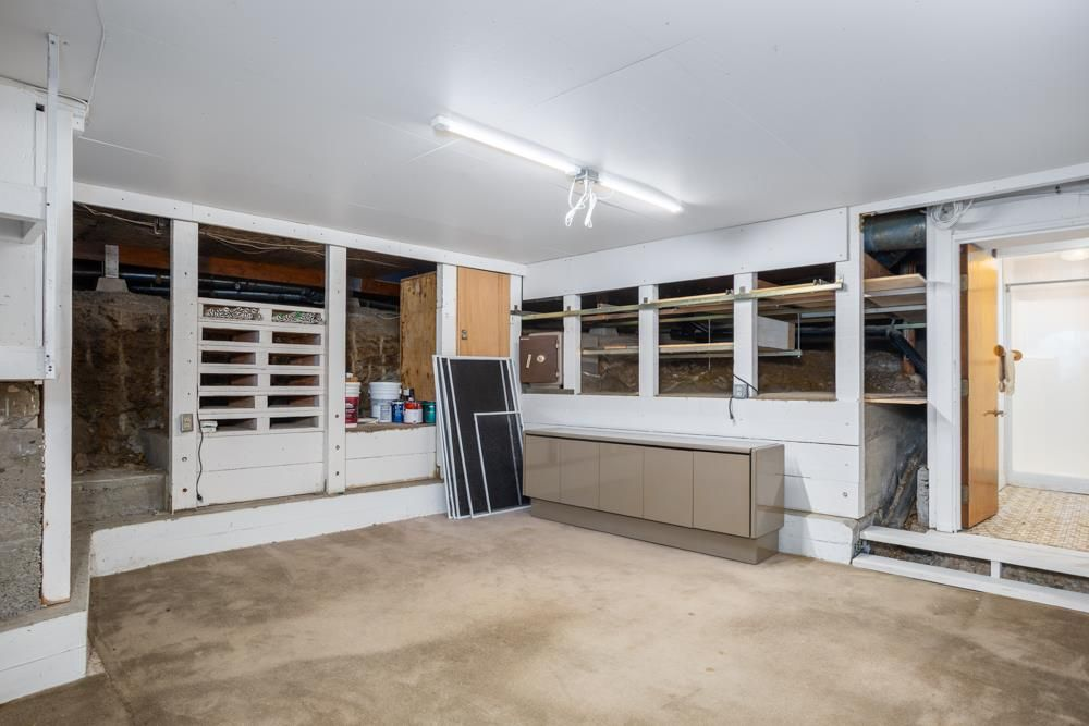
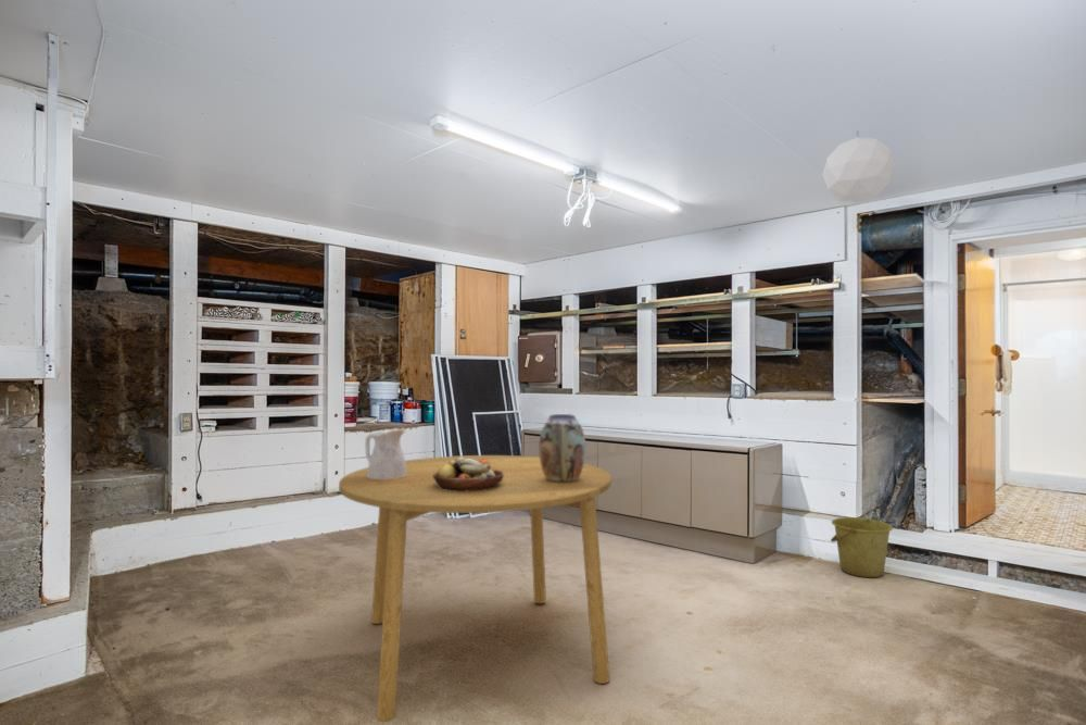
+ dining table [338,454,613,723]
+ fruit bowl [433,458,504,491]
+ vase [538,413,586,483]
+ bucket [830,516,894,579]
+ pitcher [364,427,407,480]
+ pendant light [821,132,896,203]
